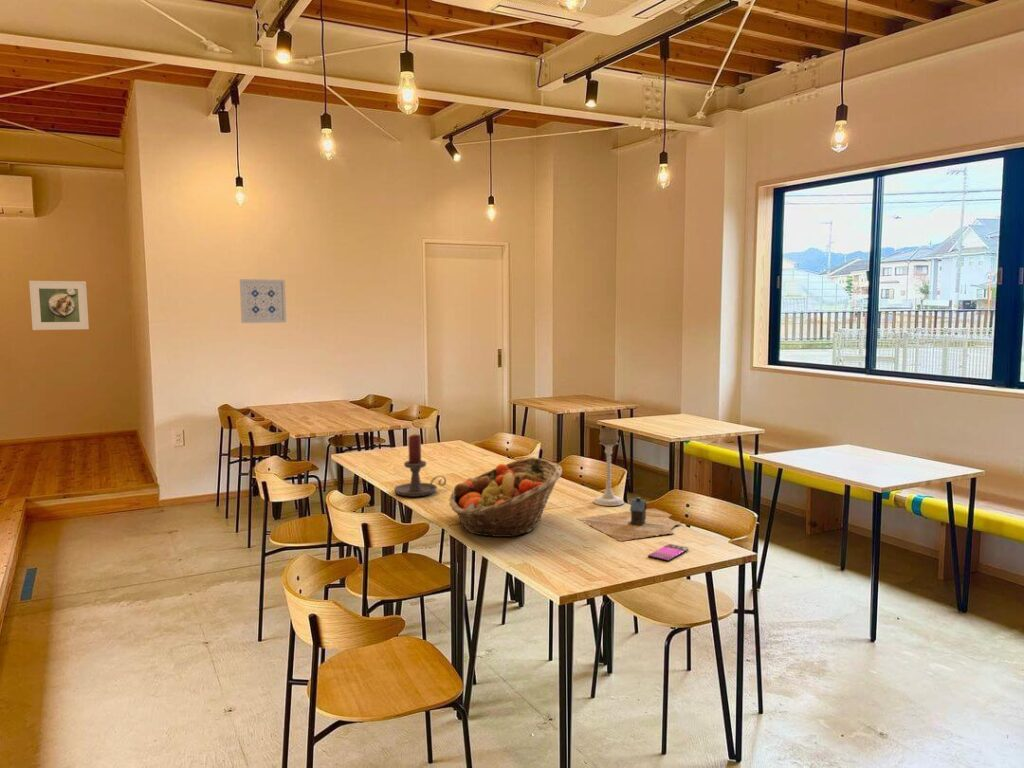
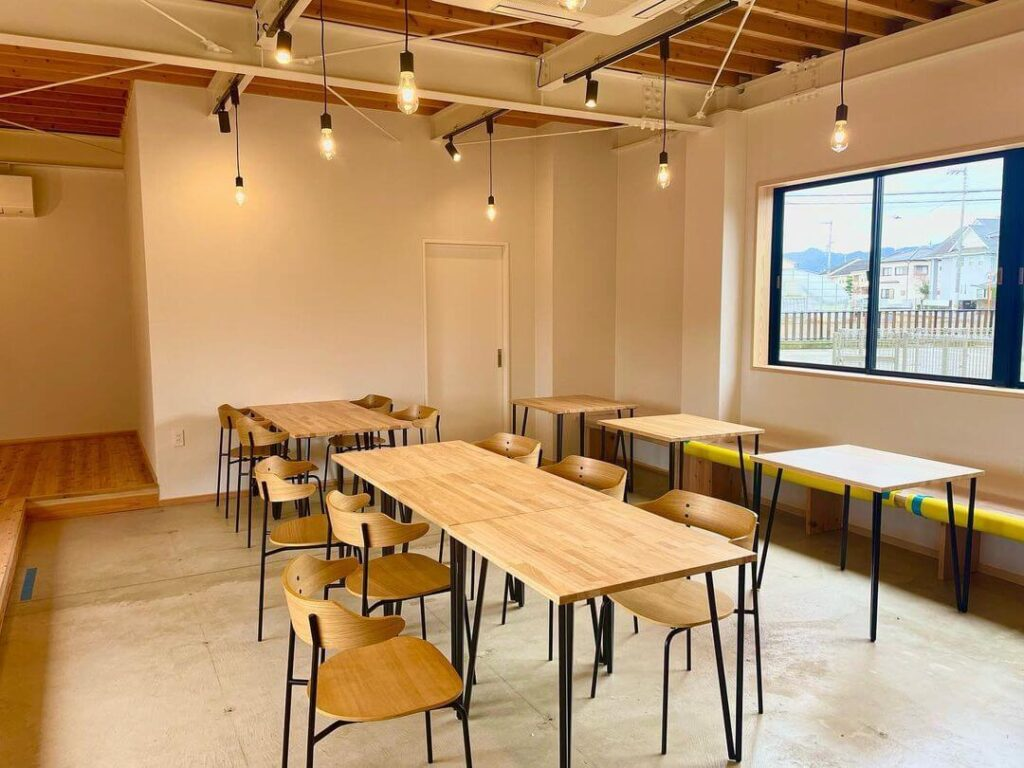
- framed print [28,280,90,331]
- smartphone [647,543,690,562]
- candle holder [592,427,625,507]
- wall art [239,278,287,324]
- fruit basket [448,457,563,538]
- candle holder [393,434,447,498]
- toy house [577,496,682,542]
